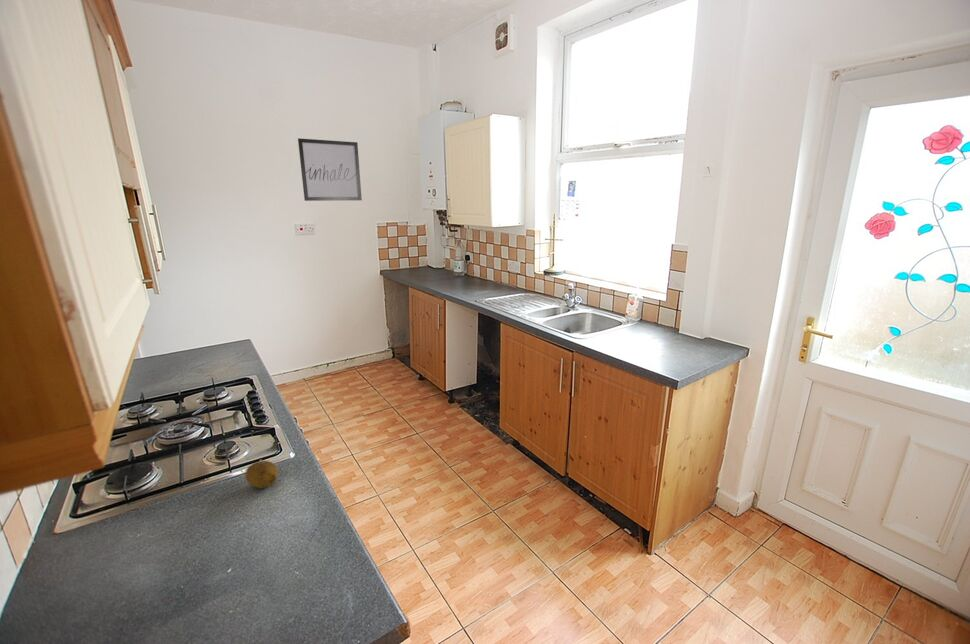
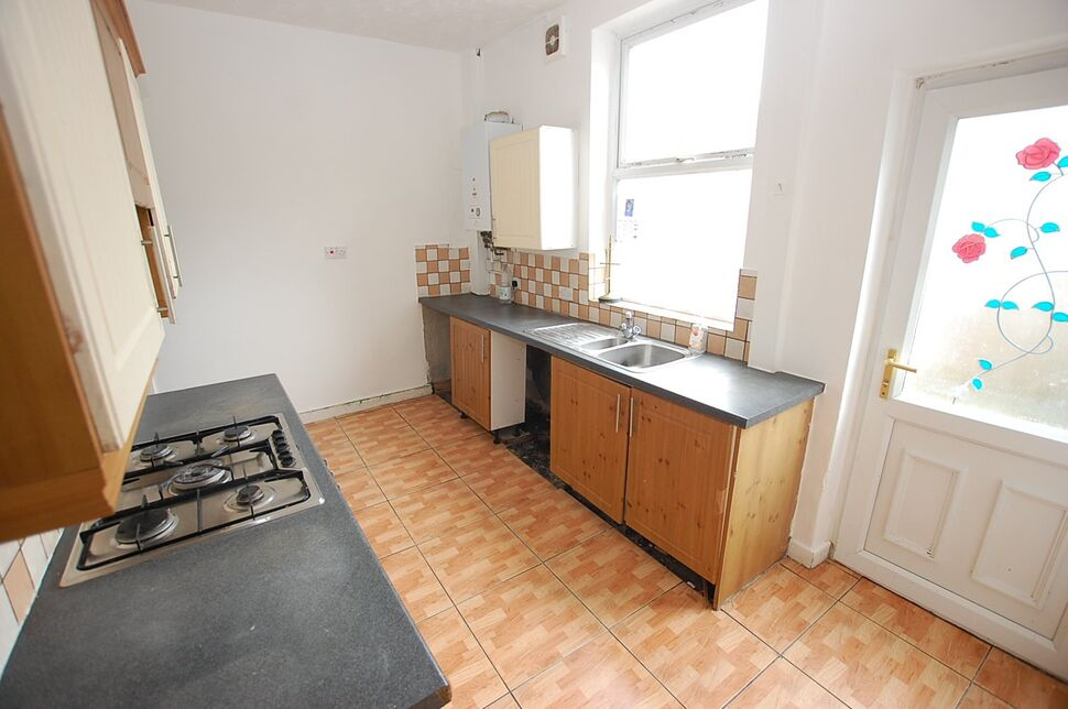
- wall art [297,137,363,202]
- fruit [244,460,279,489]
